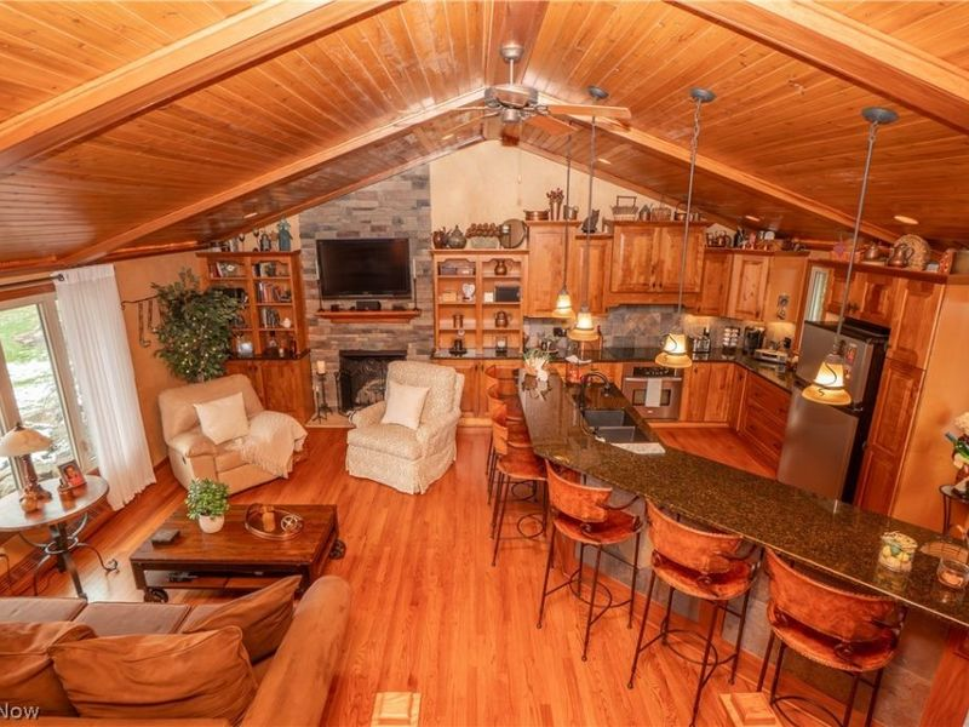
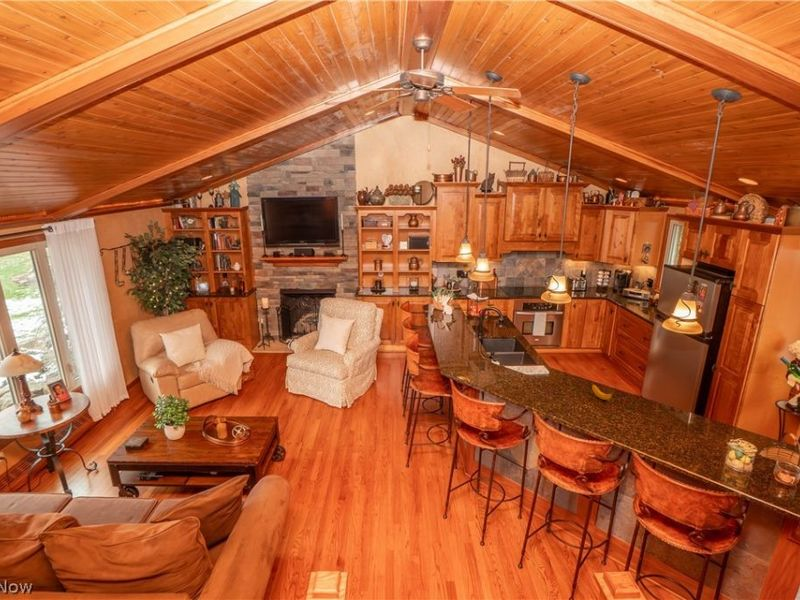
+ banana [591,383,615,401]
